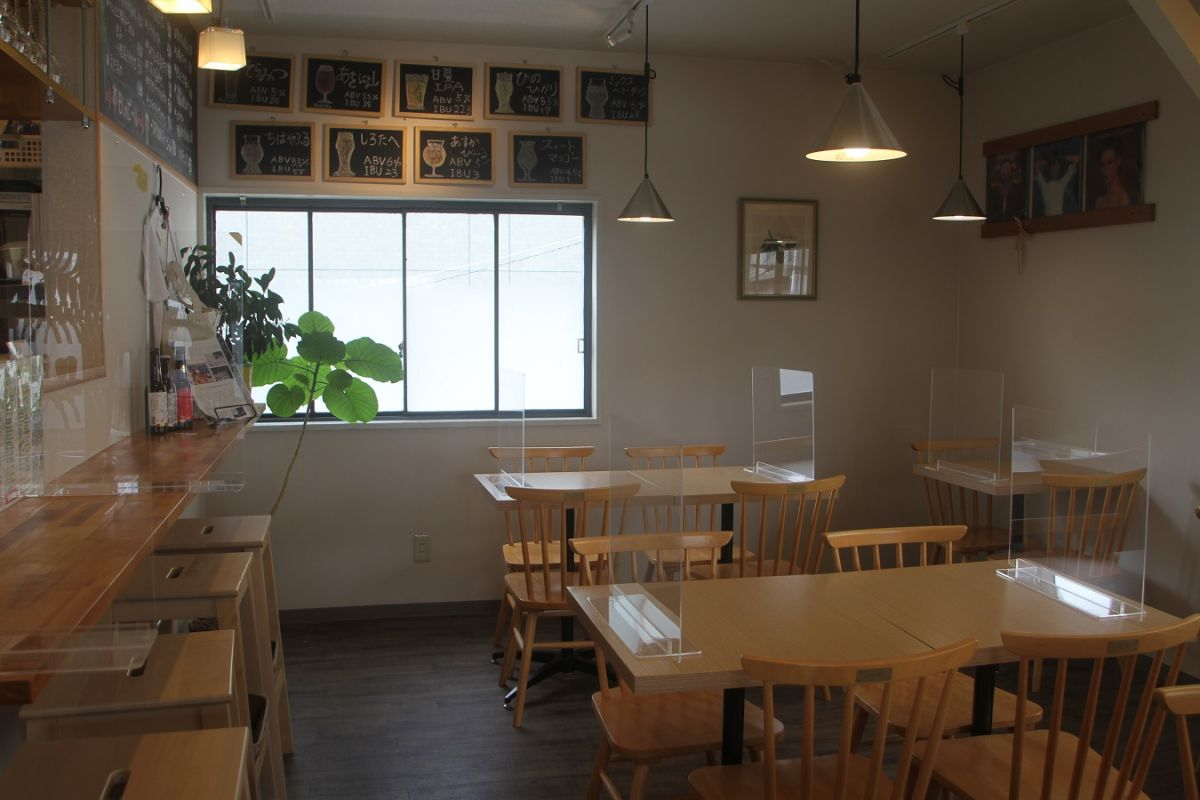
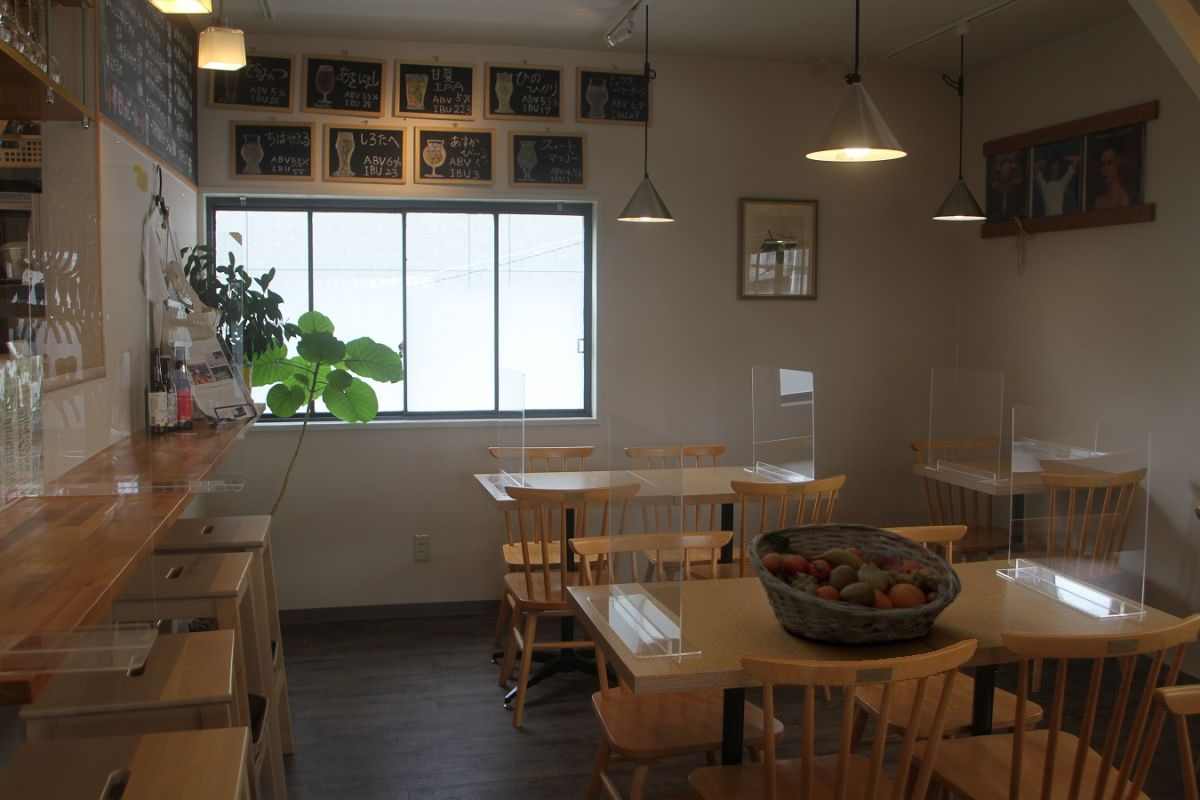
+ fruit basket [746,522,963,645]
